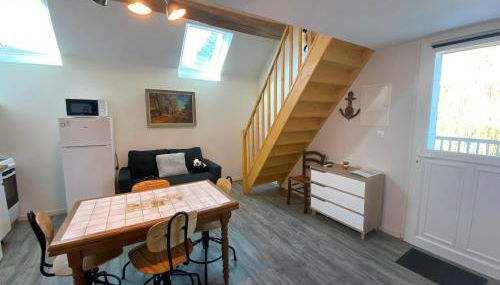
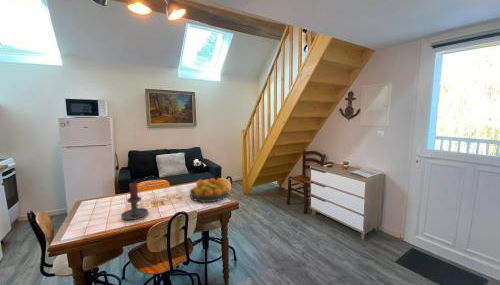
+ fruit bowl [189,177,229,203]
+ candle holder [120,181,149,221]
